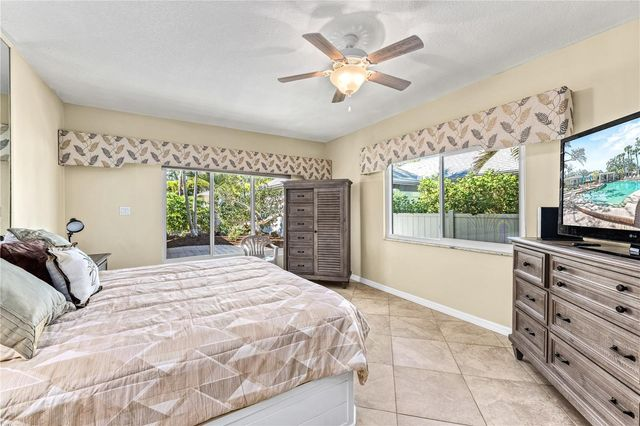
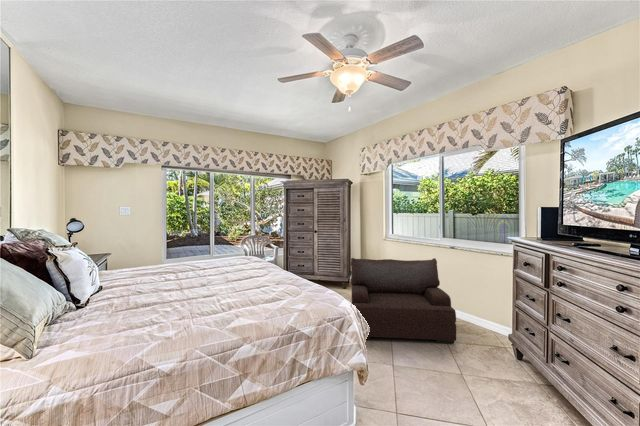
+ armchair [350,257,457,344]
